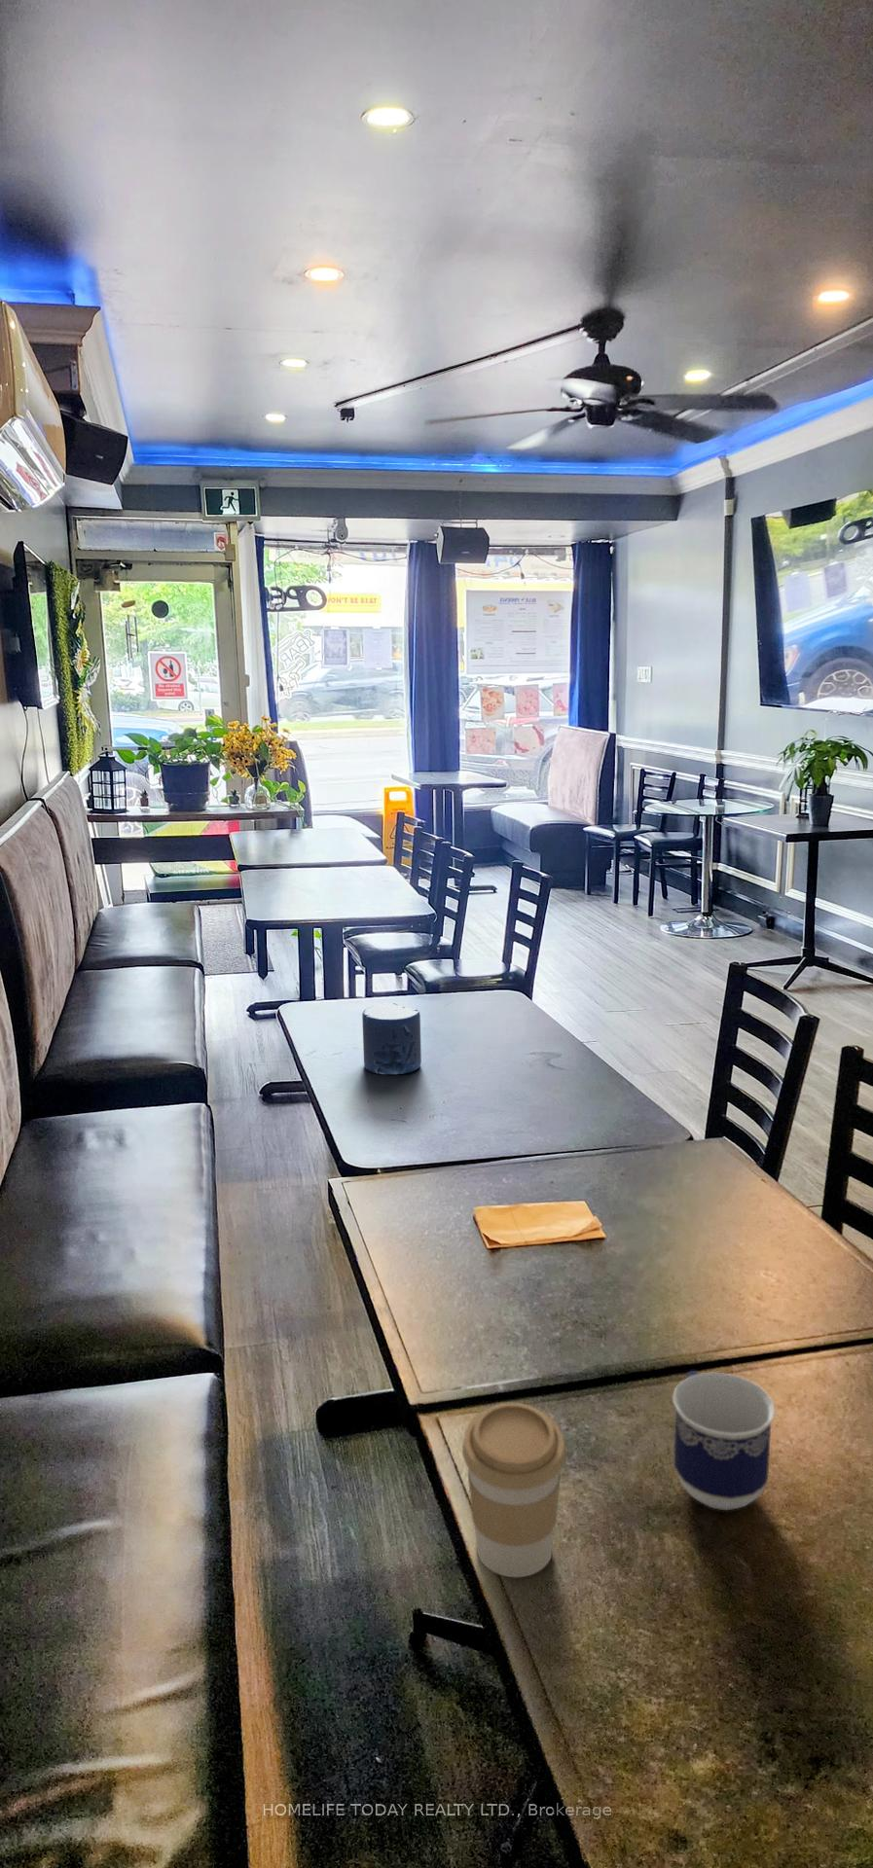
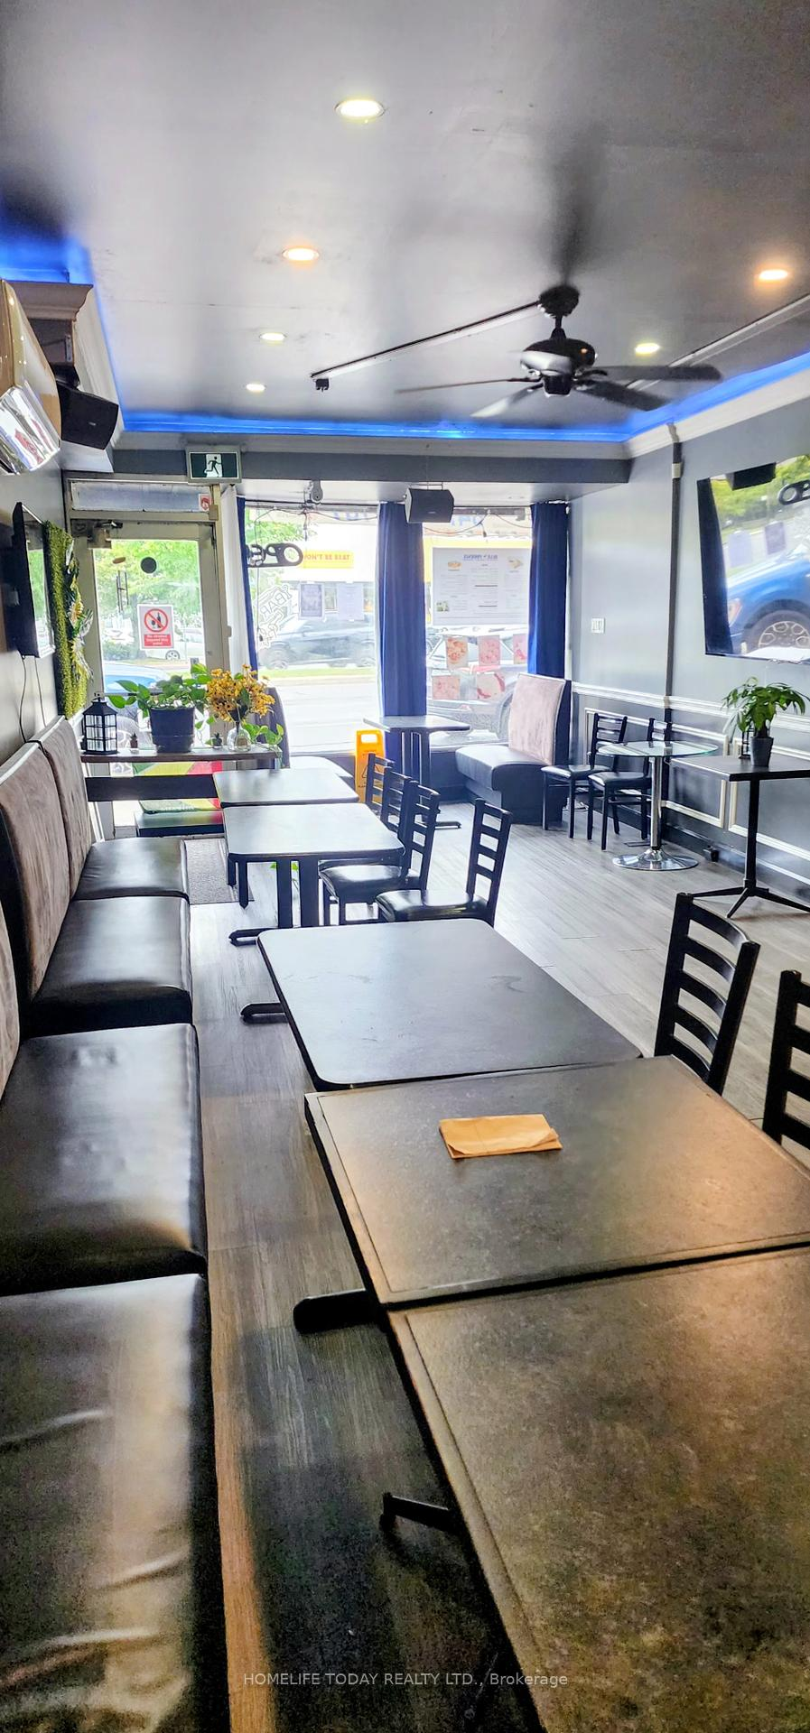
- candle [361,1002,423,1075]
- coffee cup [461,1401,567,1579]
- cup [673,1370,775,1511]
